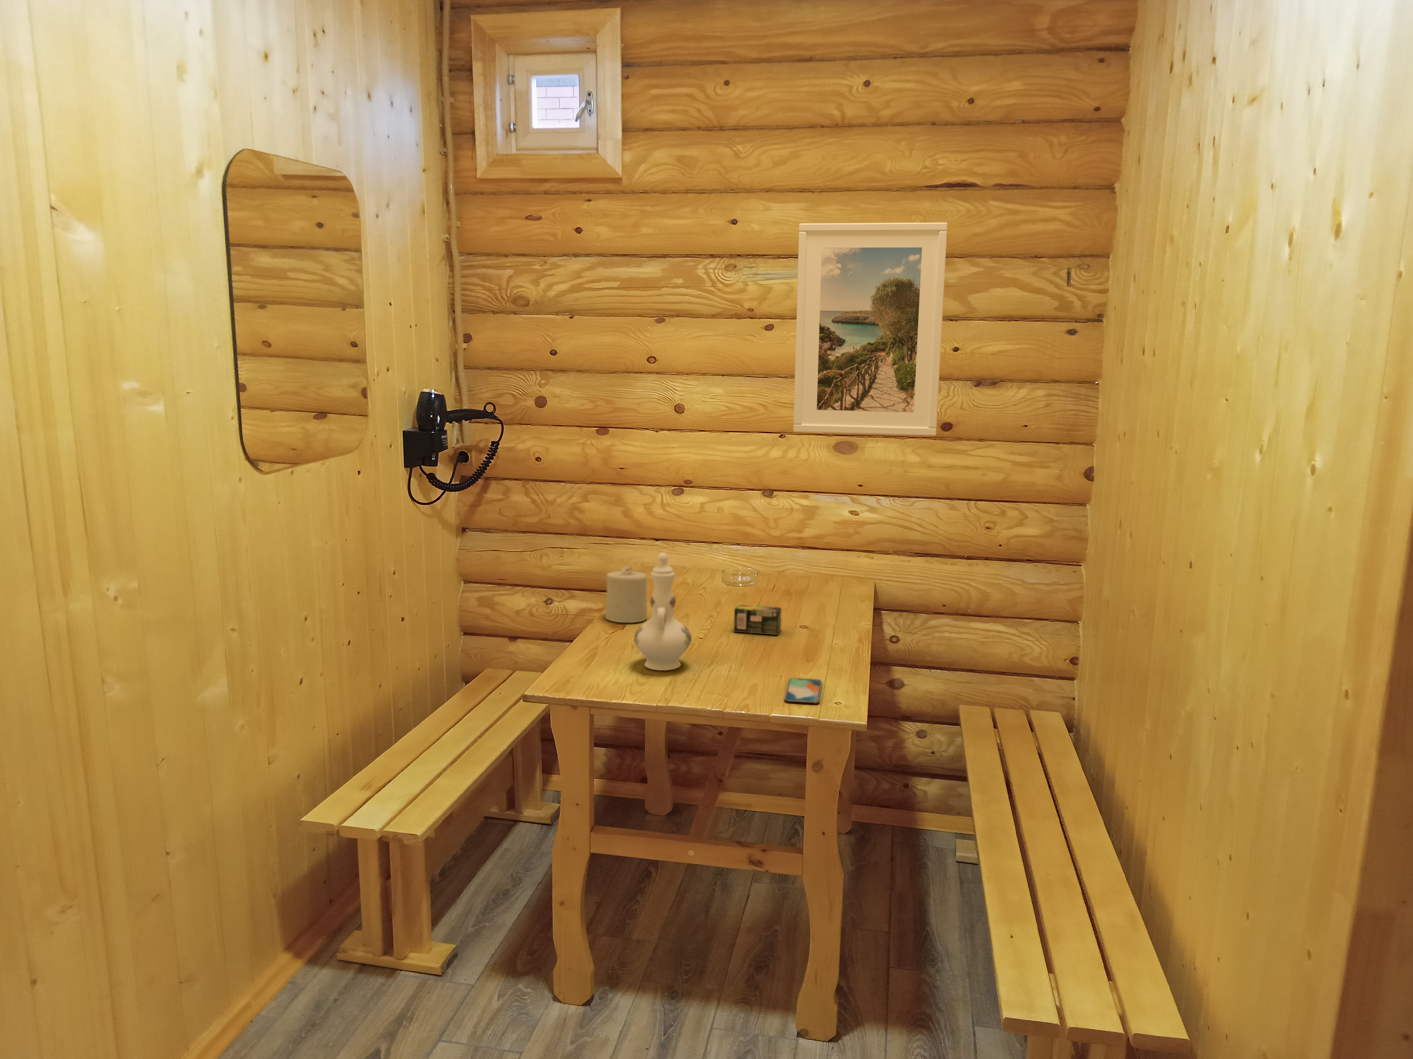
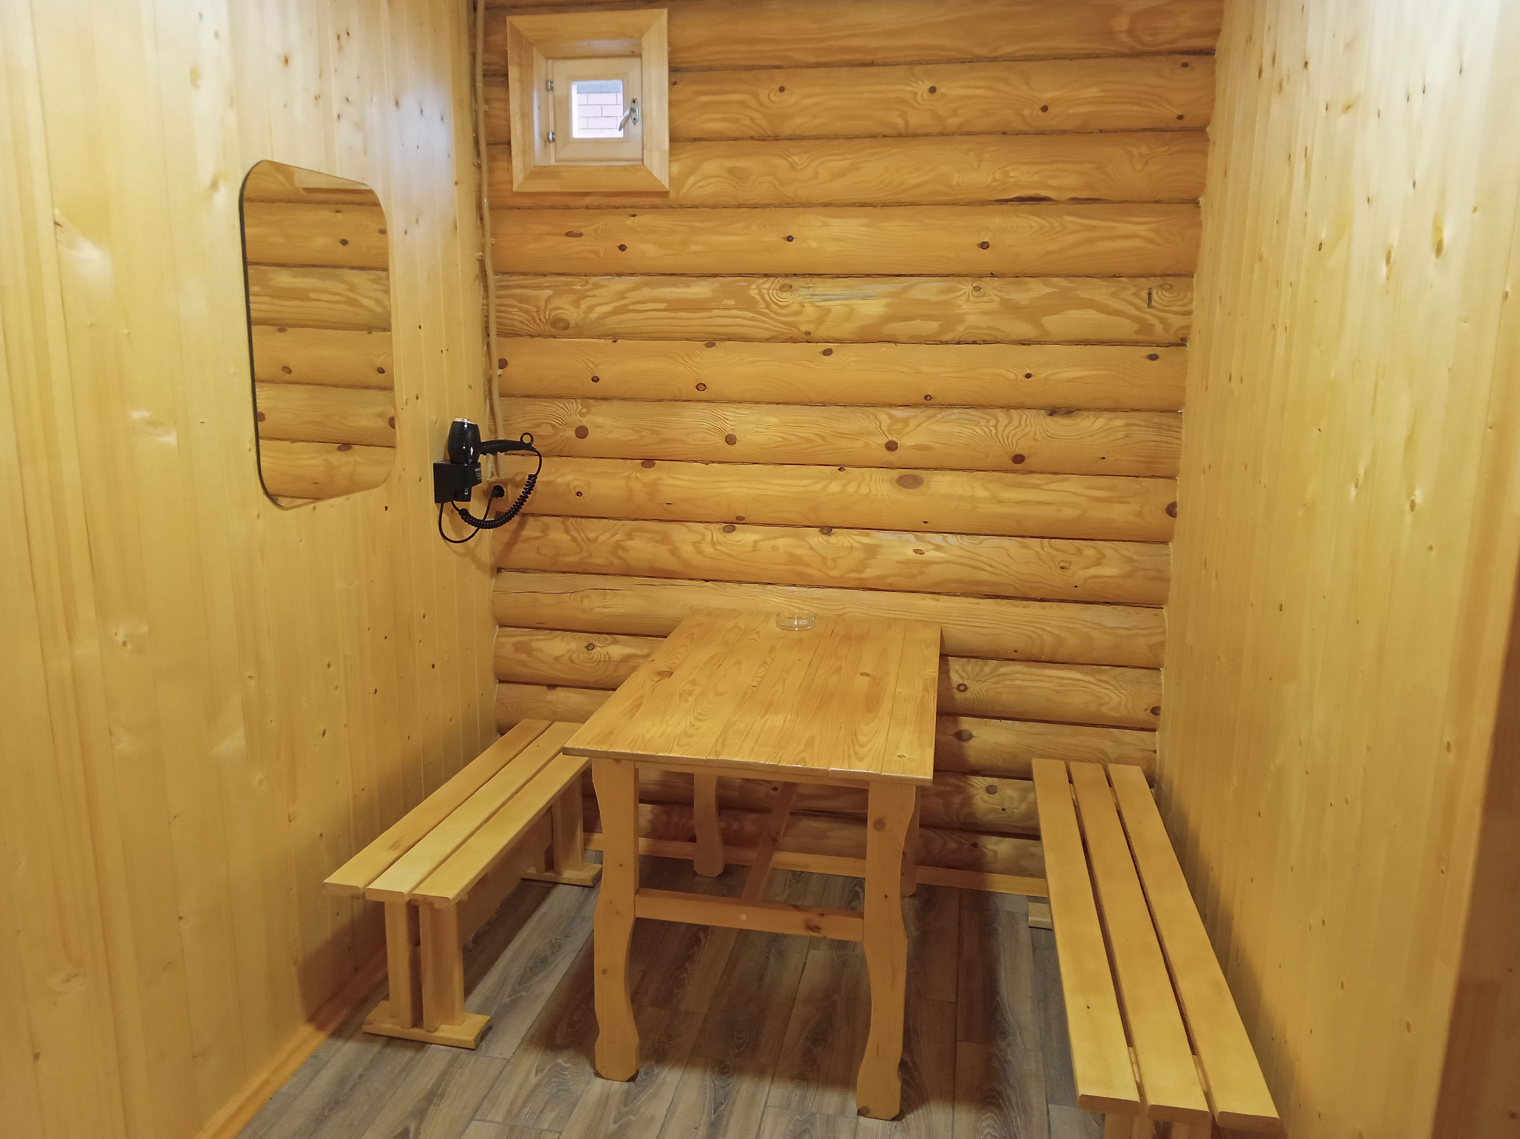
- candle [605,566,648,623]
- tea box [733,604,782,635]
- smartphone [784,677,822,703]
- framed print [793,222,948,436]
- chinaware [634,553,692,671]
